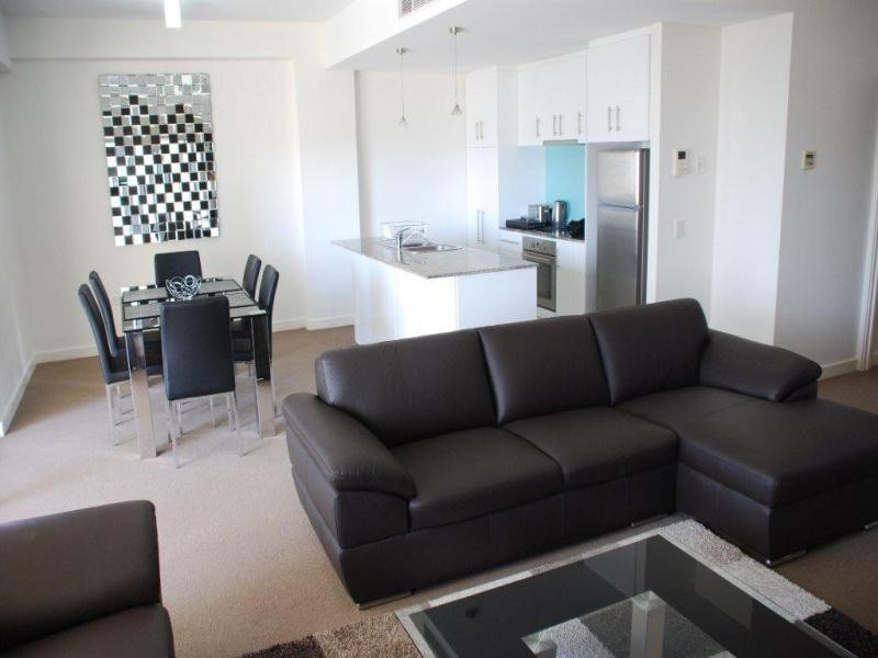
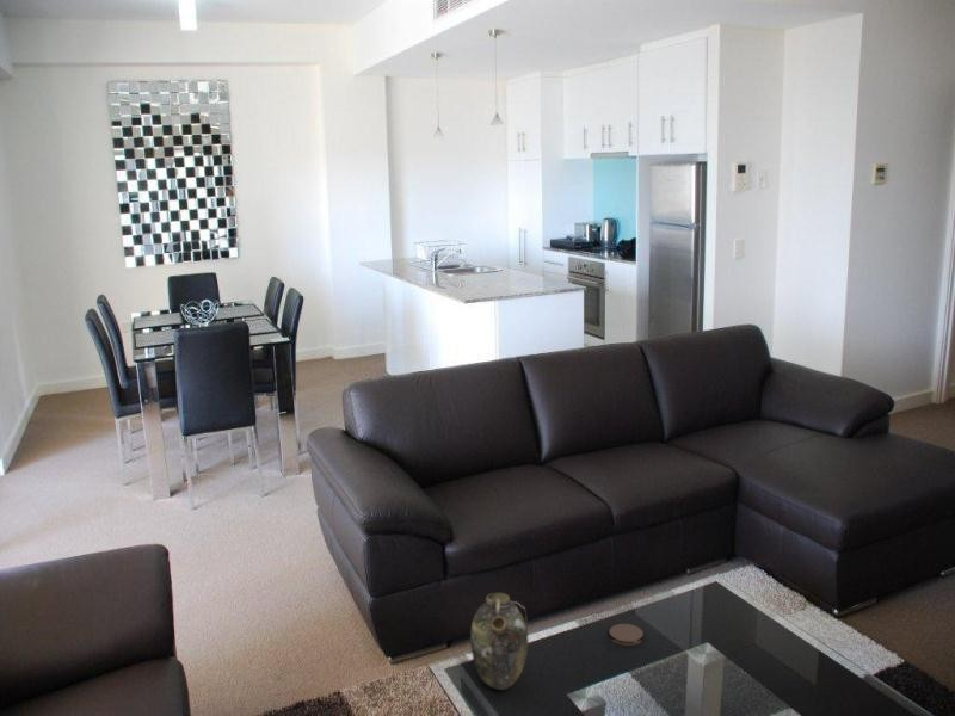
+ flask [469,592,530,691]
+ coaster [608,623,645,647]
